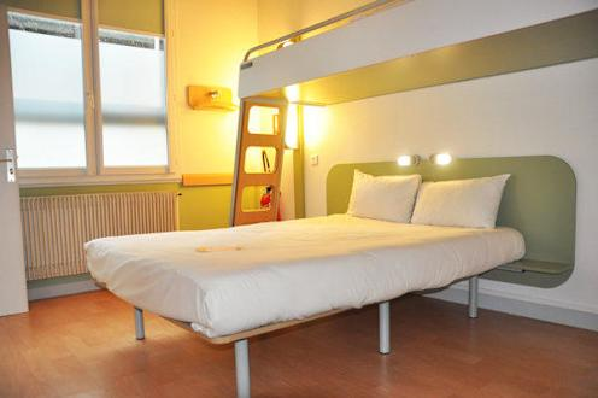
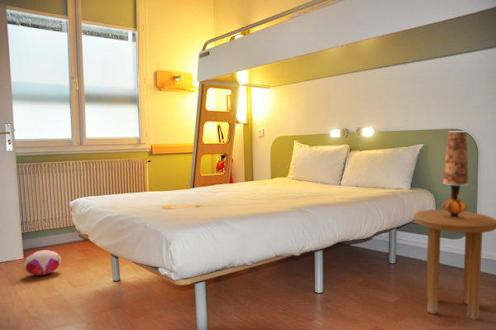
+ side table [413,209,496,321]
+ table lamp [442,131,469,219]
+ plush toy [23,249,62,276]
